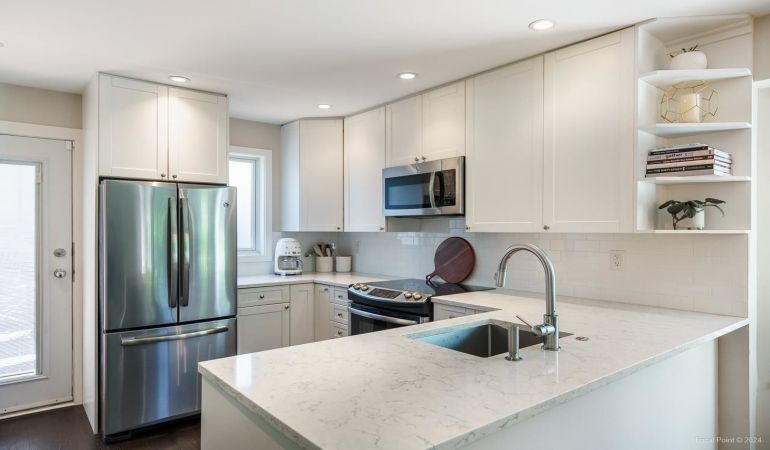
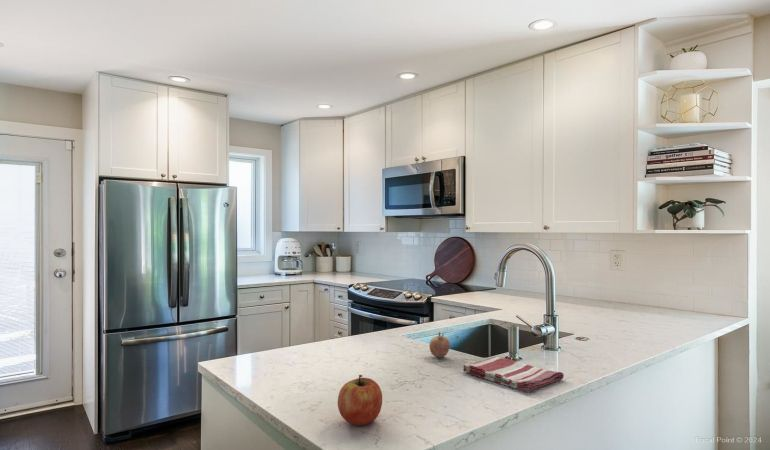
+ fruit [429,331,451,358]
+ fruit [337,374,383,426]
+ dish towel [462,356,565,393]
